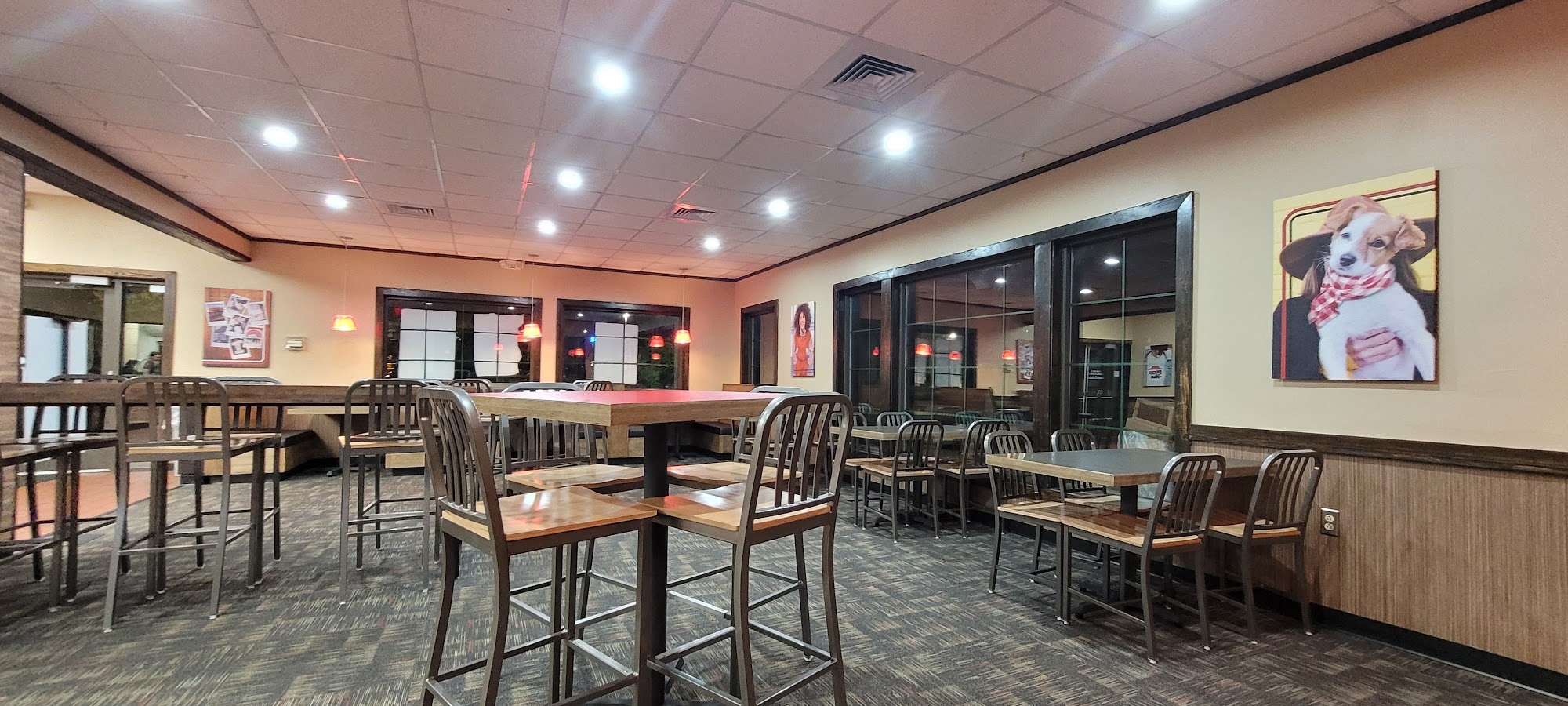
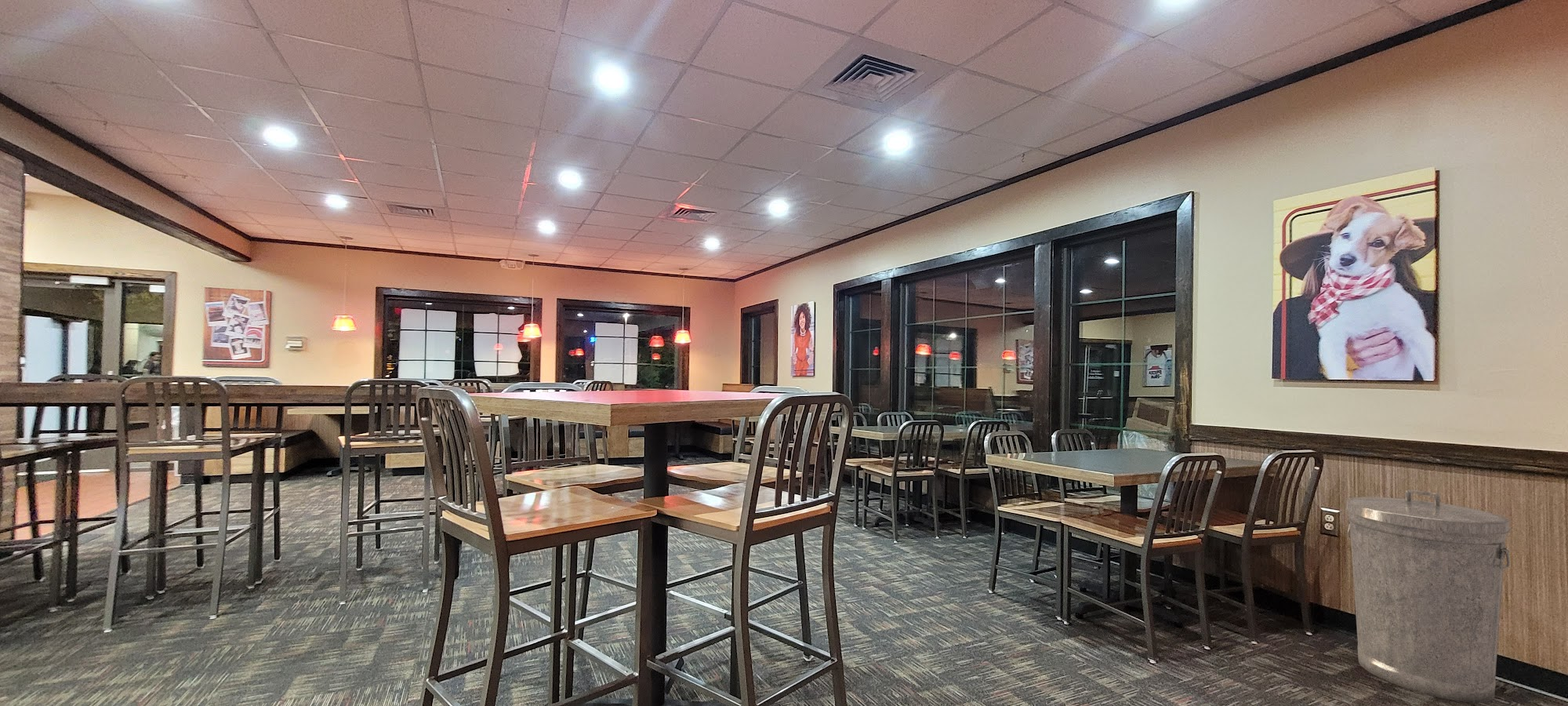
+ trash can [1345,489,1512,704]
